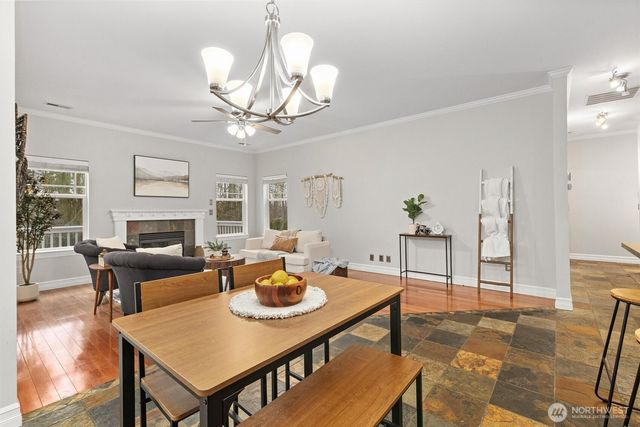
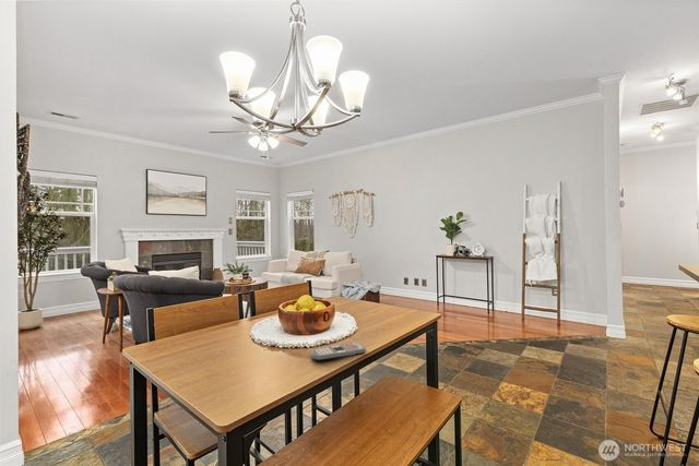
+ remote control [309,342,367,362]
